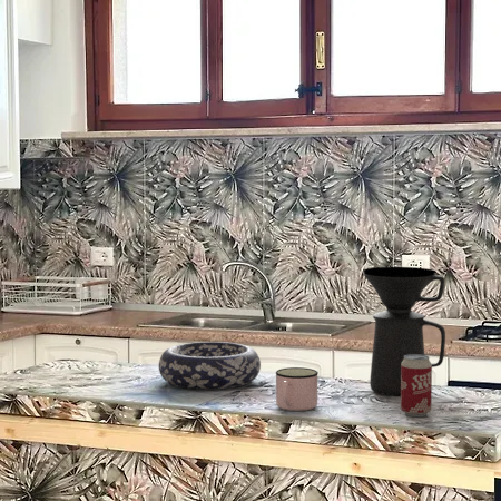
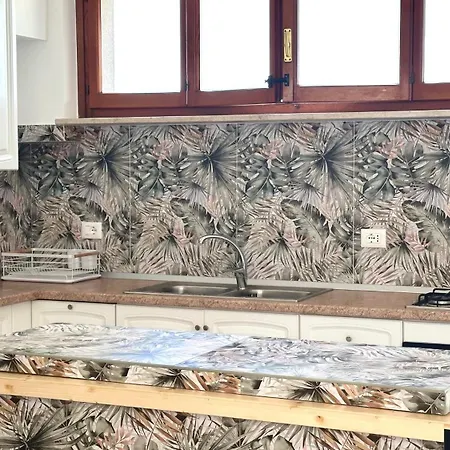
- mug [275,366,320,412]
- coffee maker [362,266,446,397]
- beverage can [400,354,433,418]
- decorative bowl [158,341,262,391]
